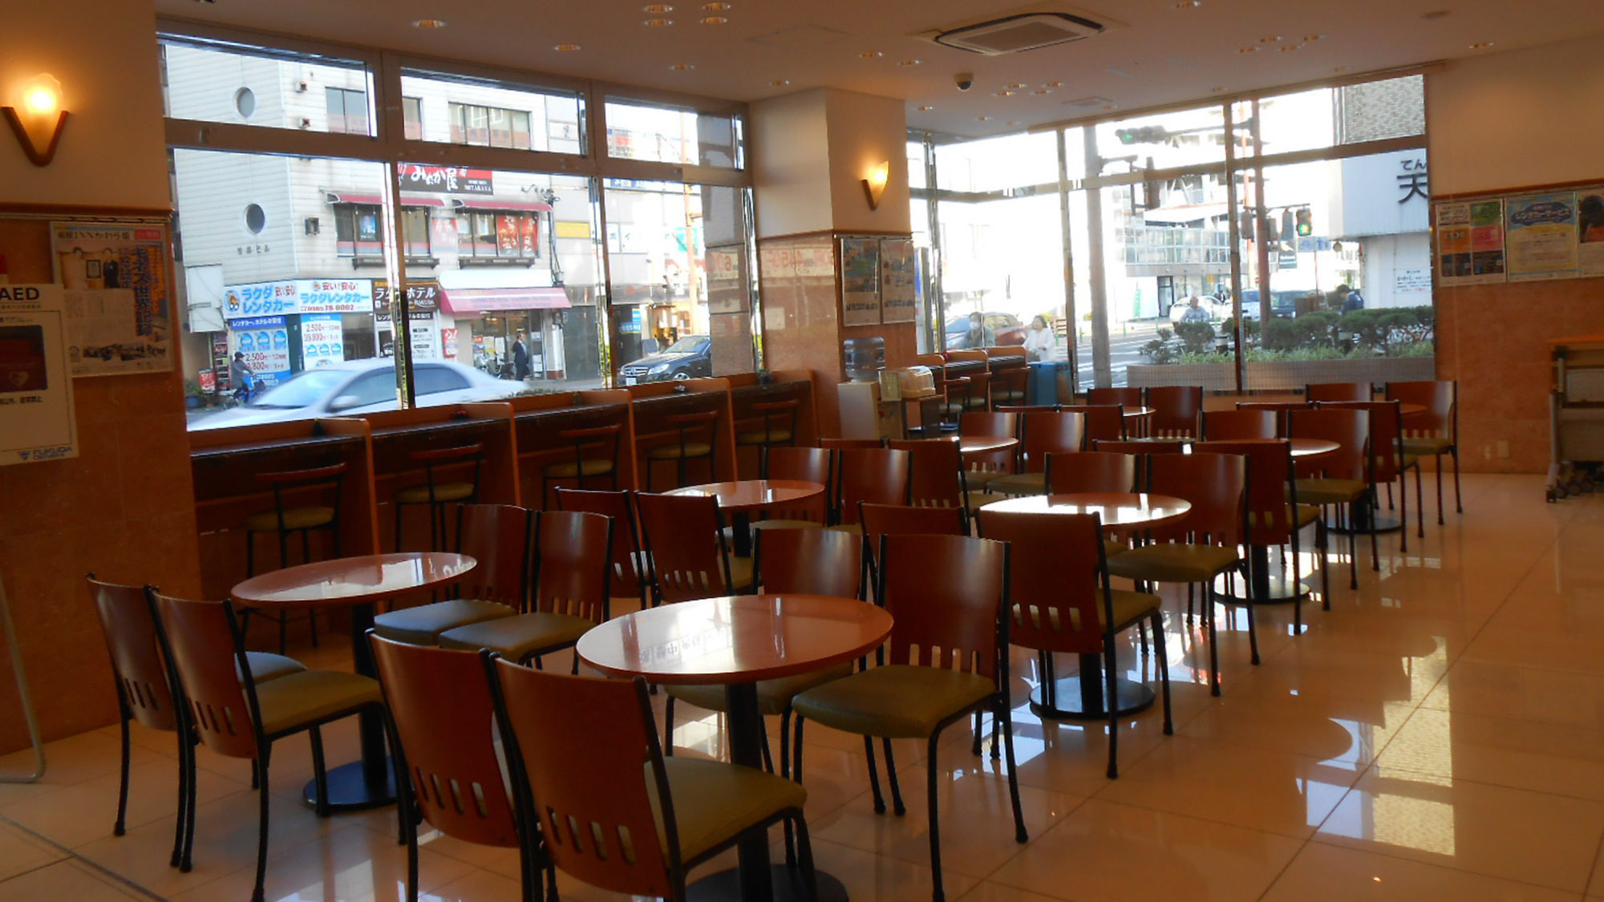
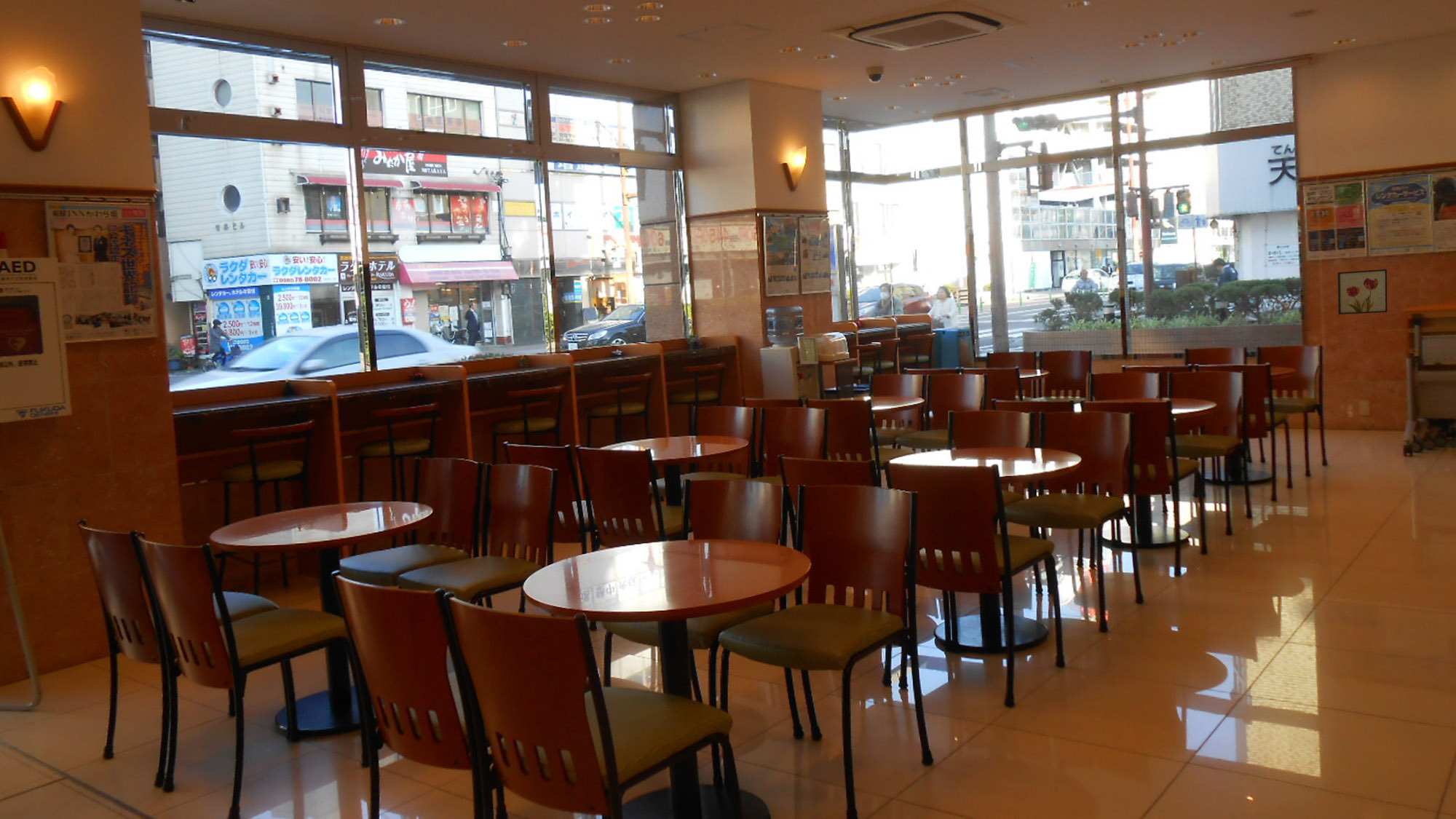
+ wall art [1337,269,1388,315]
